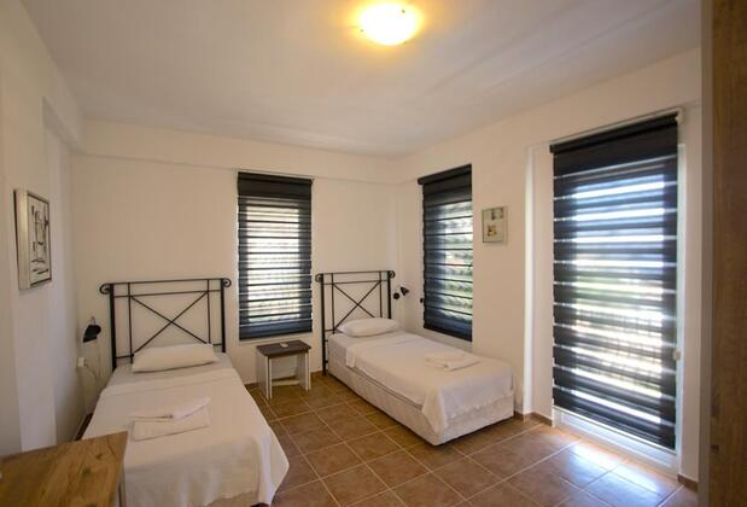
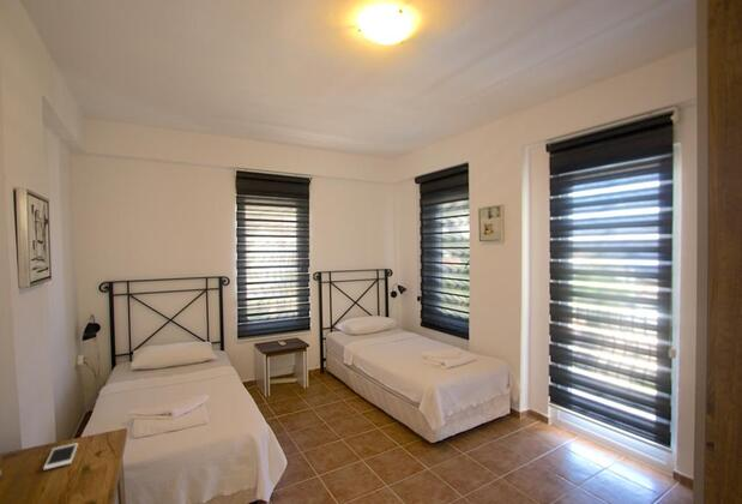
+ cell phone [42,442,79,472]
